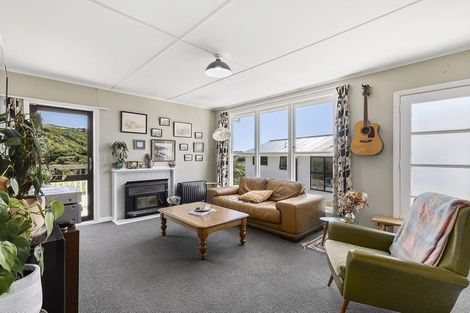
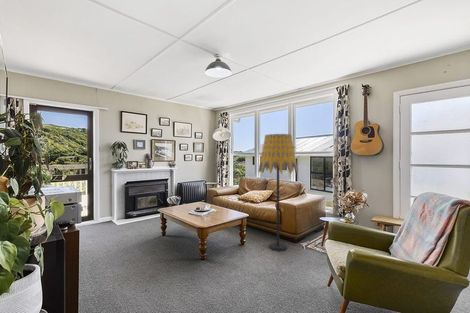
+ floor lamp [257,133,299,252]
